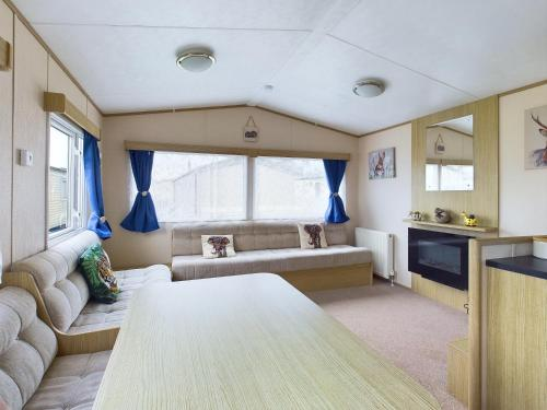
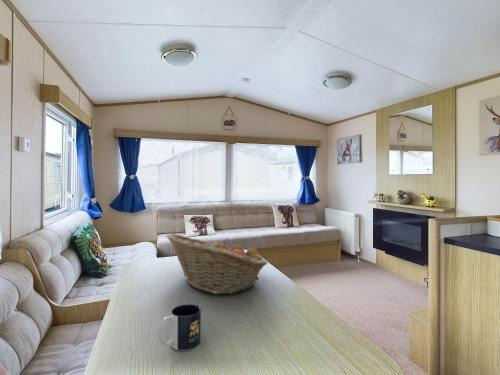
+ mug [157,303,202,352]
+ fruit basket [166,233,268,295]
